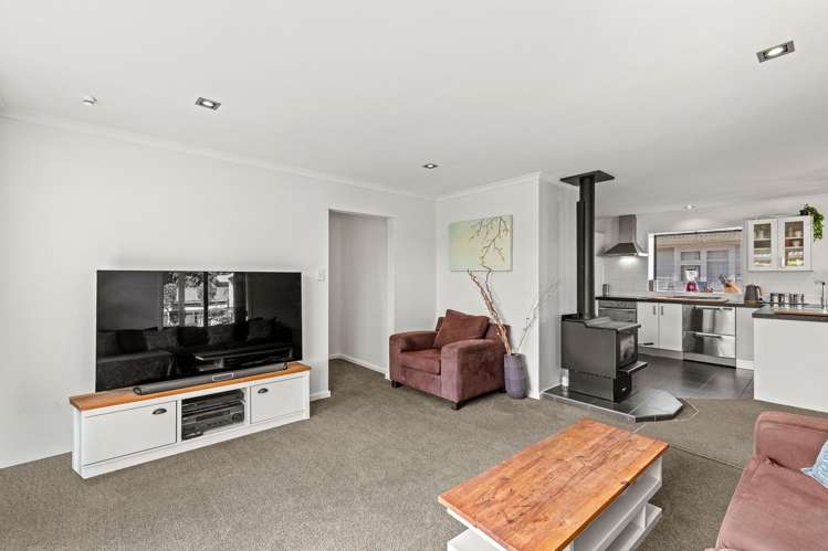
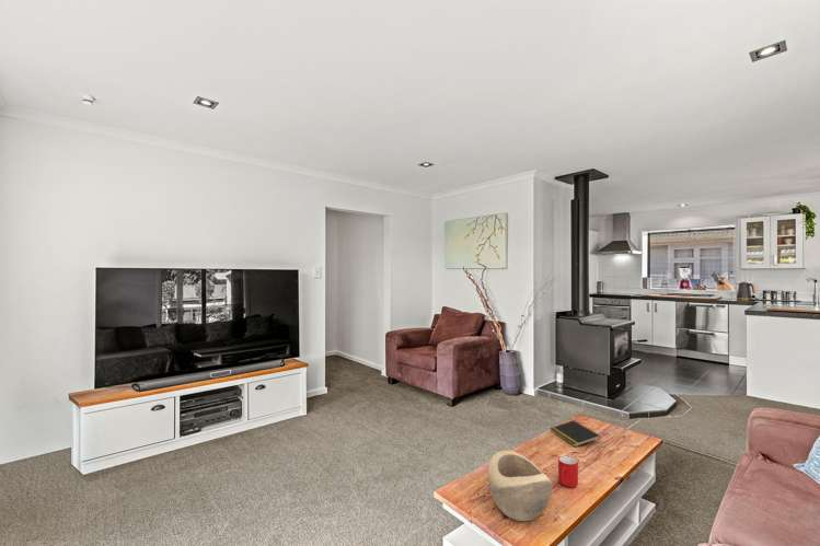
+ decorative bowl [487,450,554,522]
+ notepad [548,419,602,448]
+ cup [557,455,579,488]
